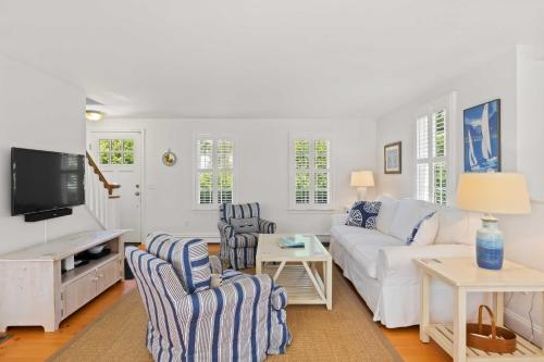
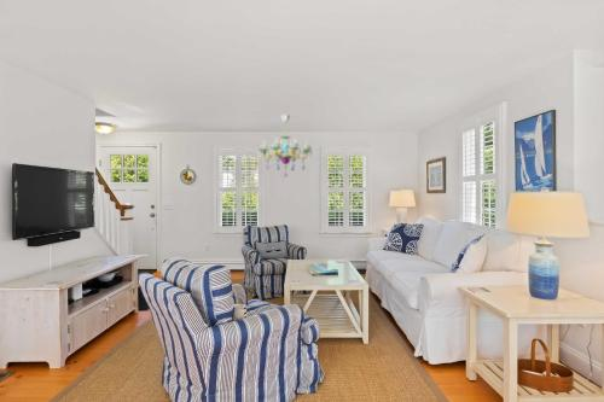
+ chandelier [257,113,314,177]
